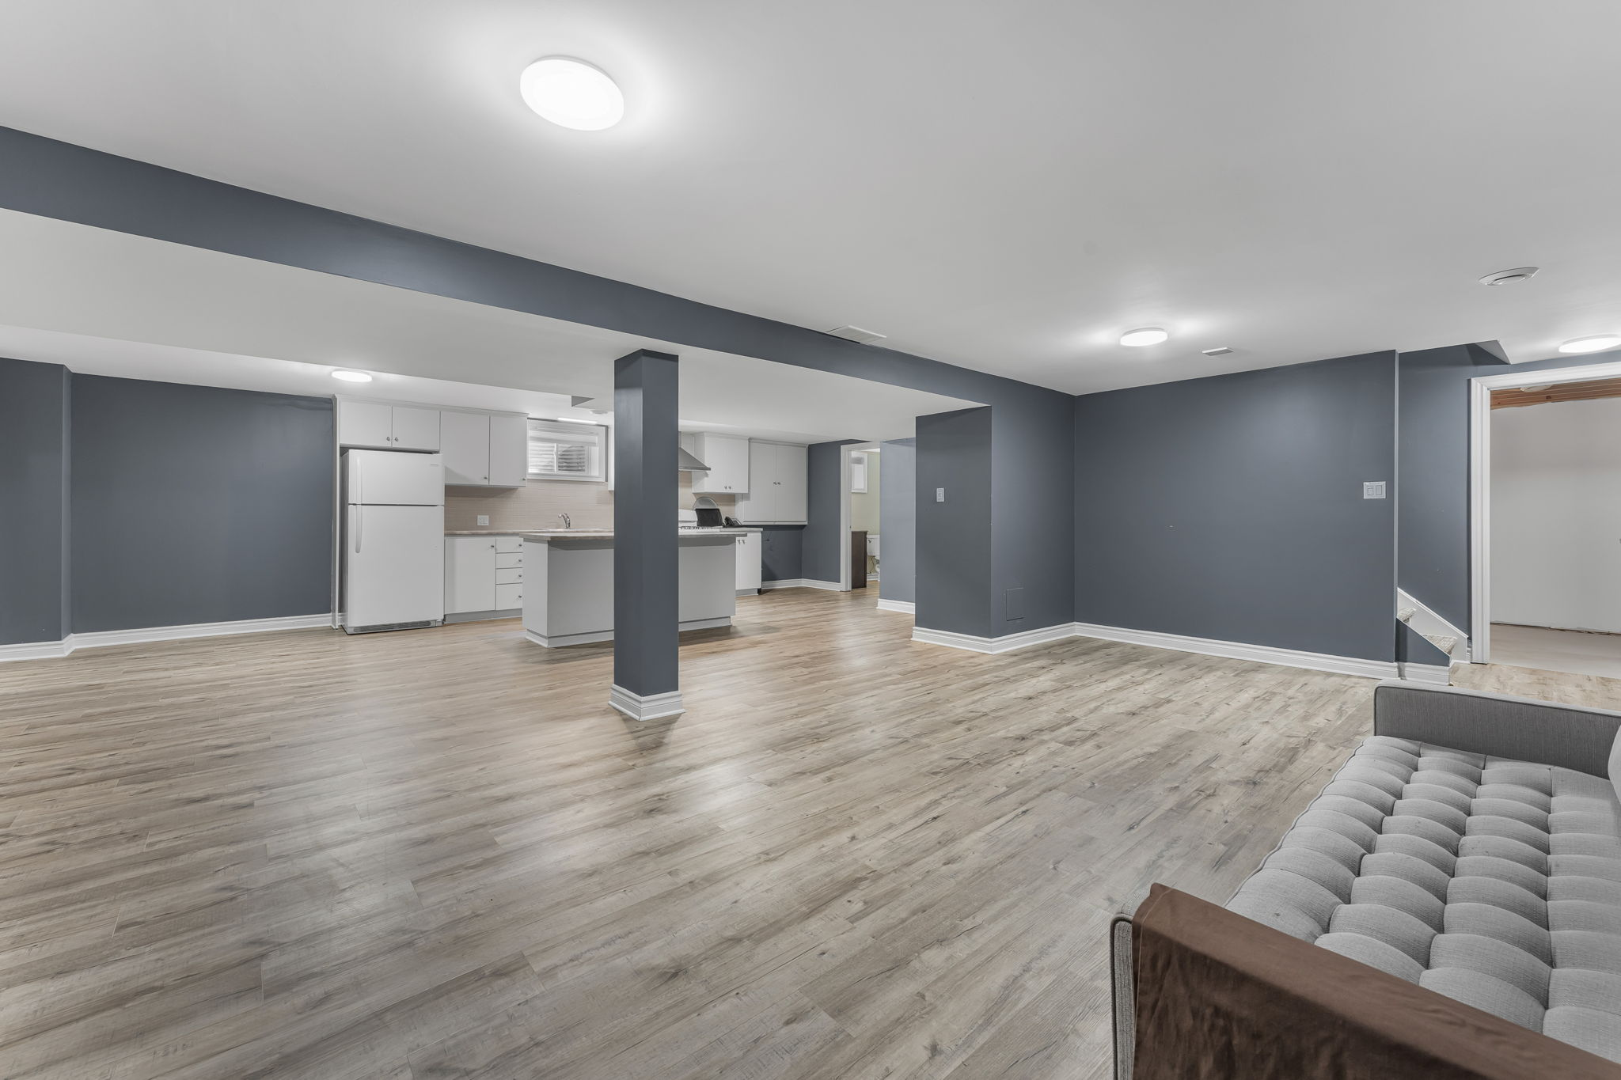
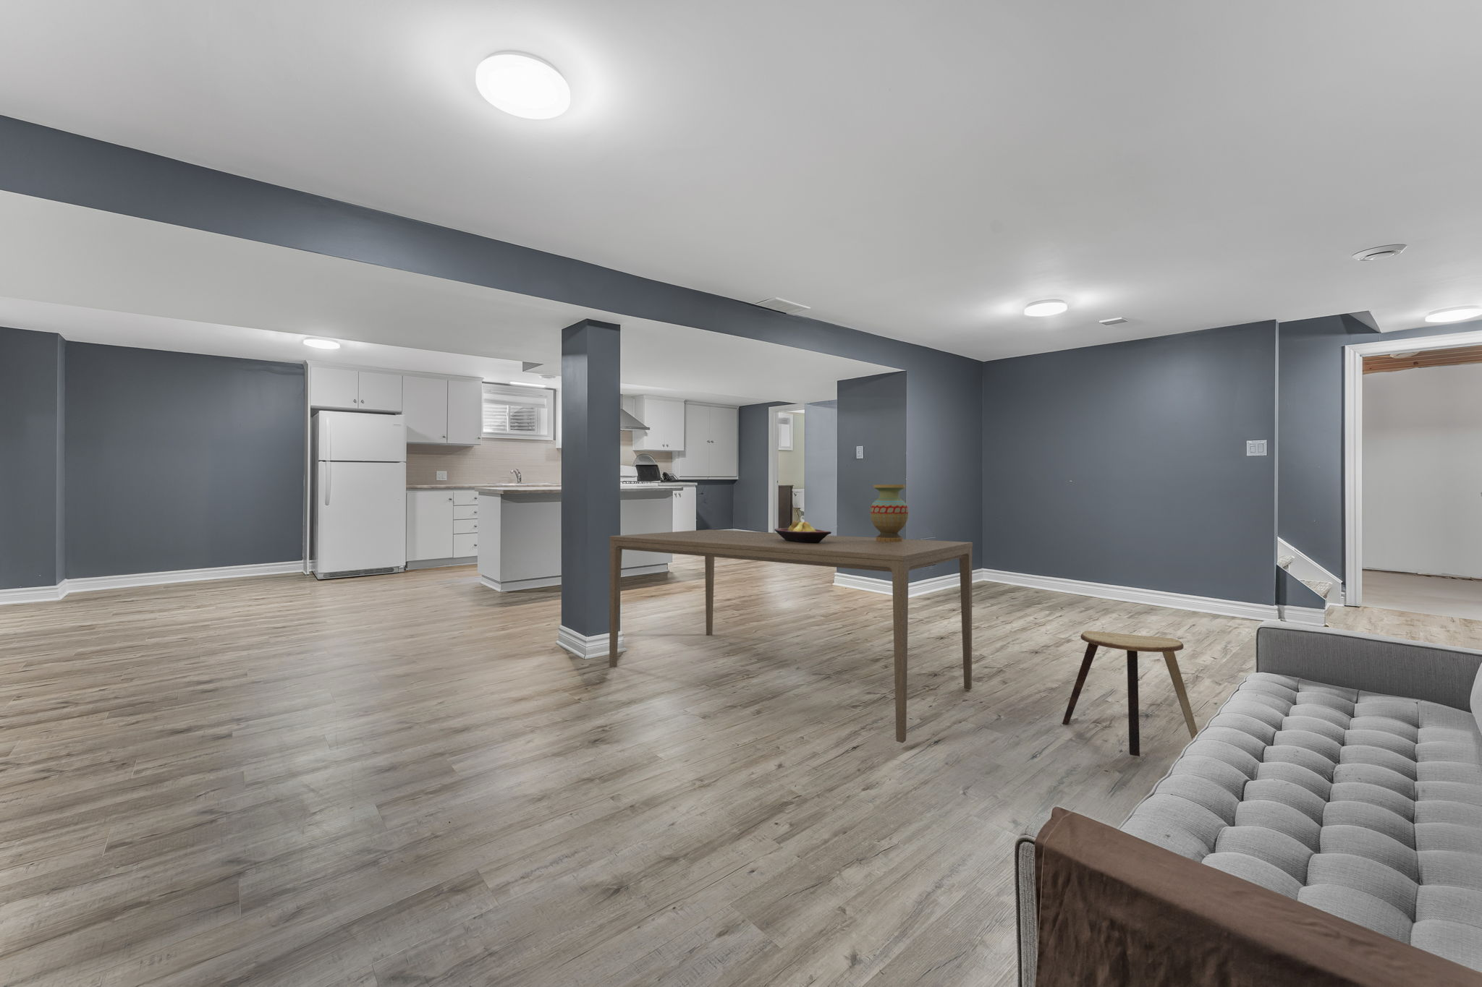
+ fruit bowl [774,520,832,543]
+ dining table [608,529,973,744]
+ vase [869,484,909,542]
+ stool [1061,630,1199,757]
